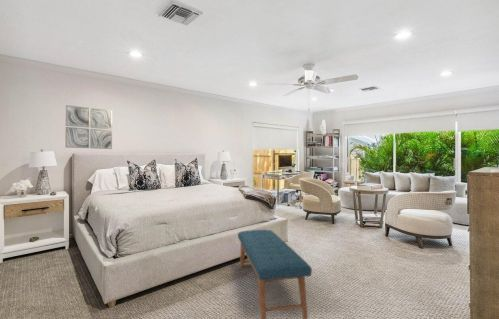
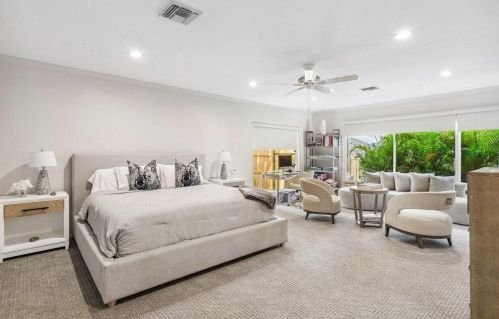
- bench [237,229,313,319]
- wall art [64,104,113,150]
